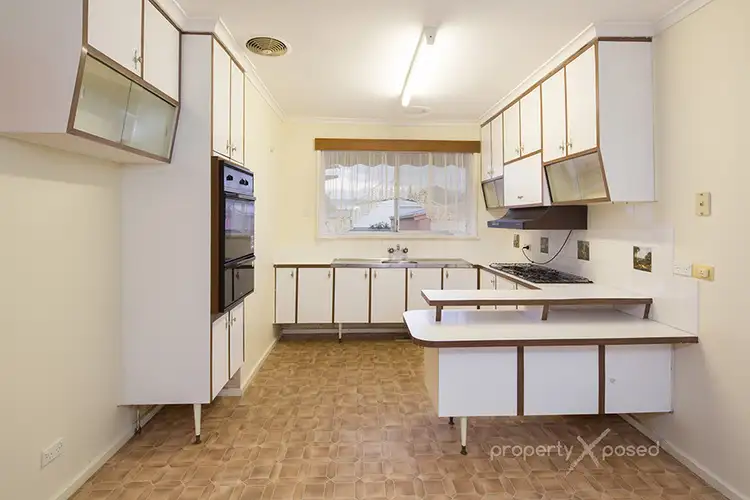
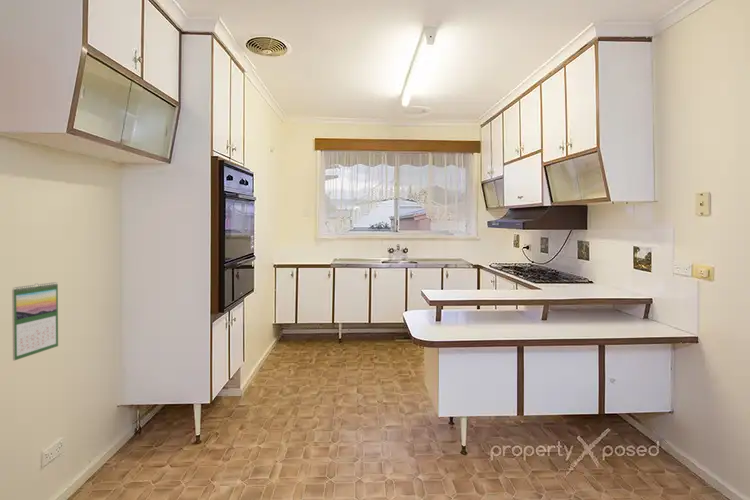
+ calendar [11,281,59,361]
